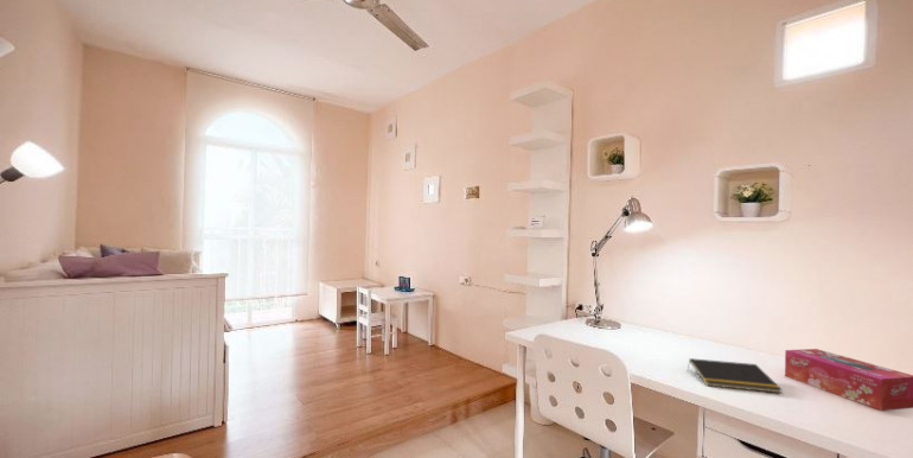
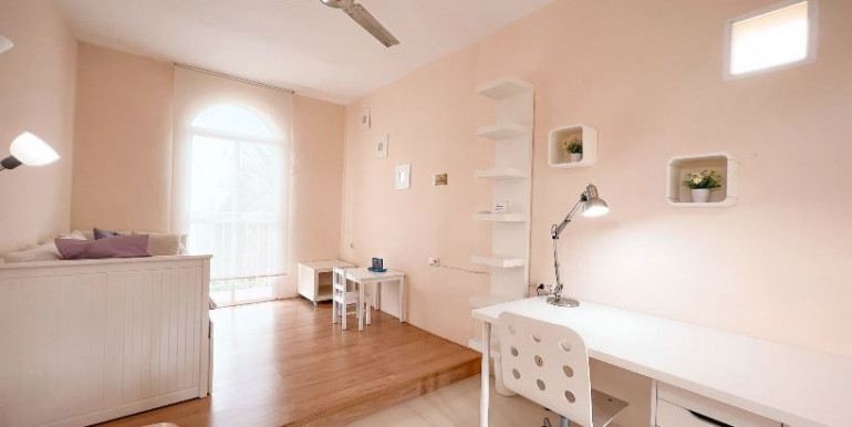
- tissue box [784,348,913,412]
- notepad [687,357,784,394]
